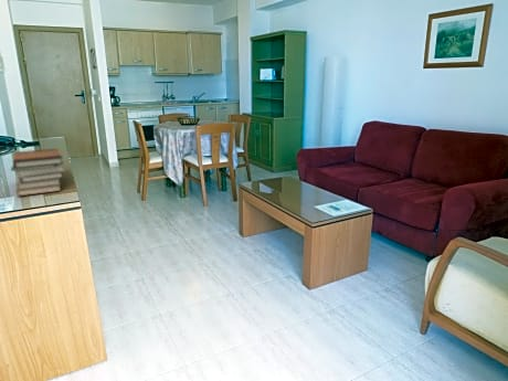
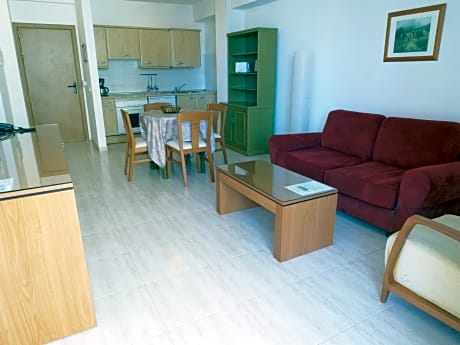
- book stack [10,148,66,198]
